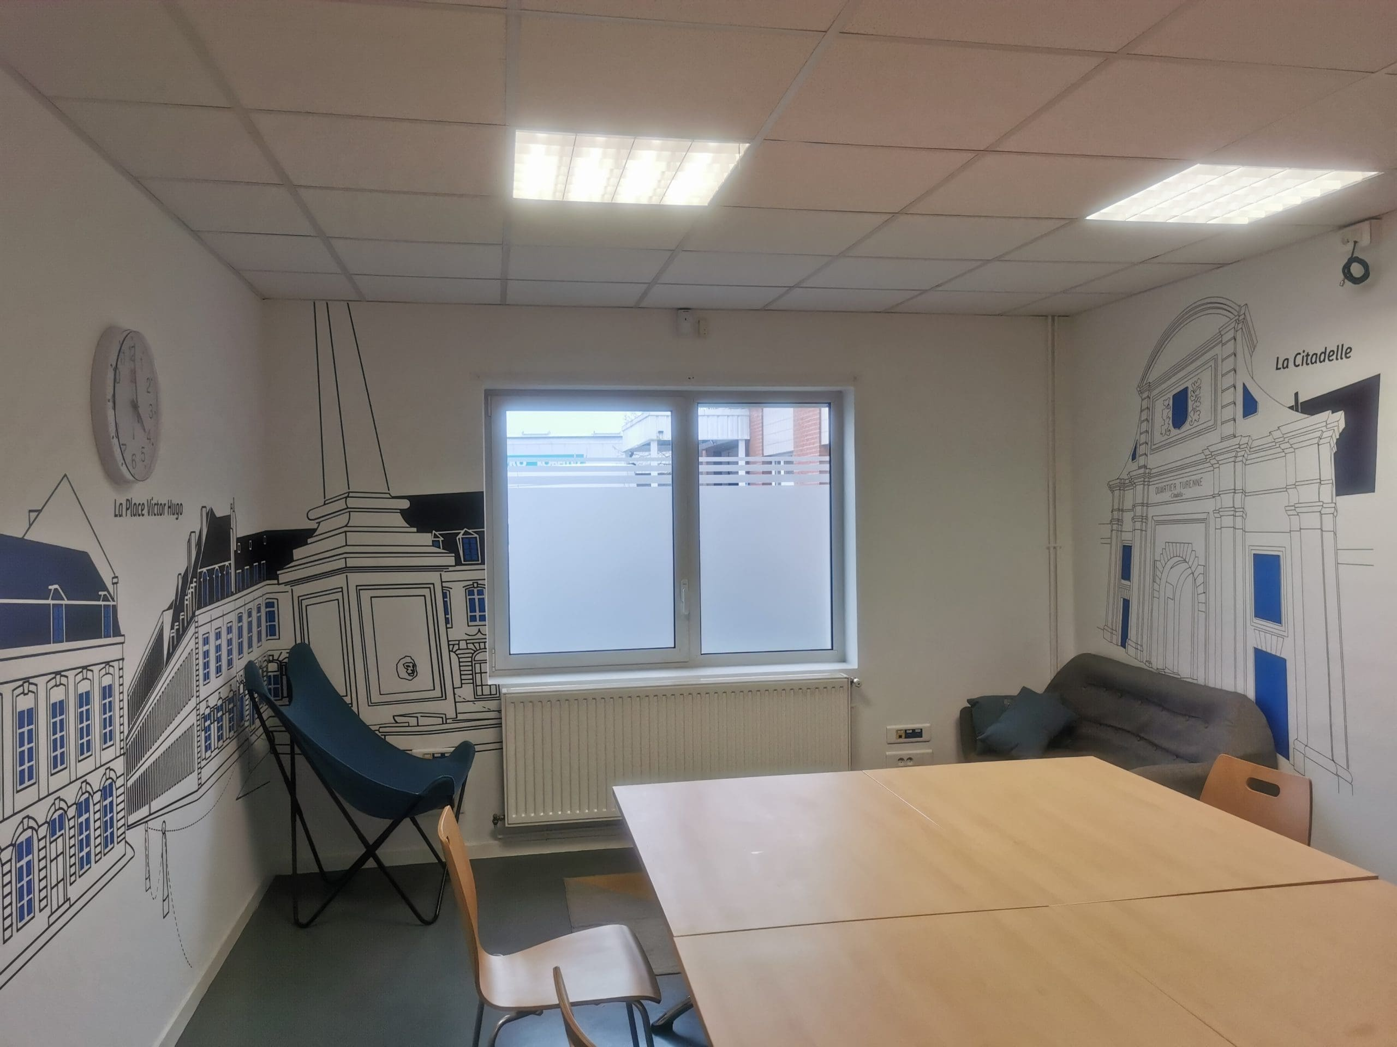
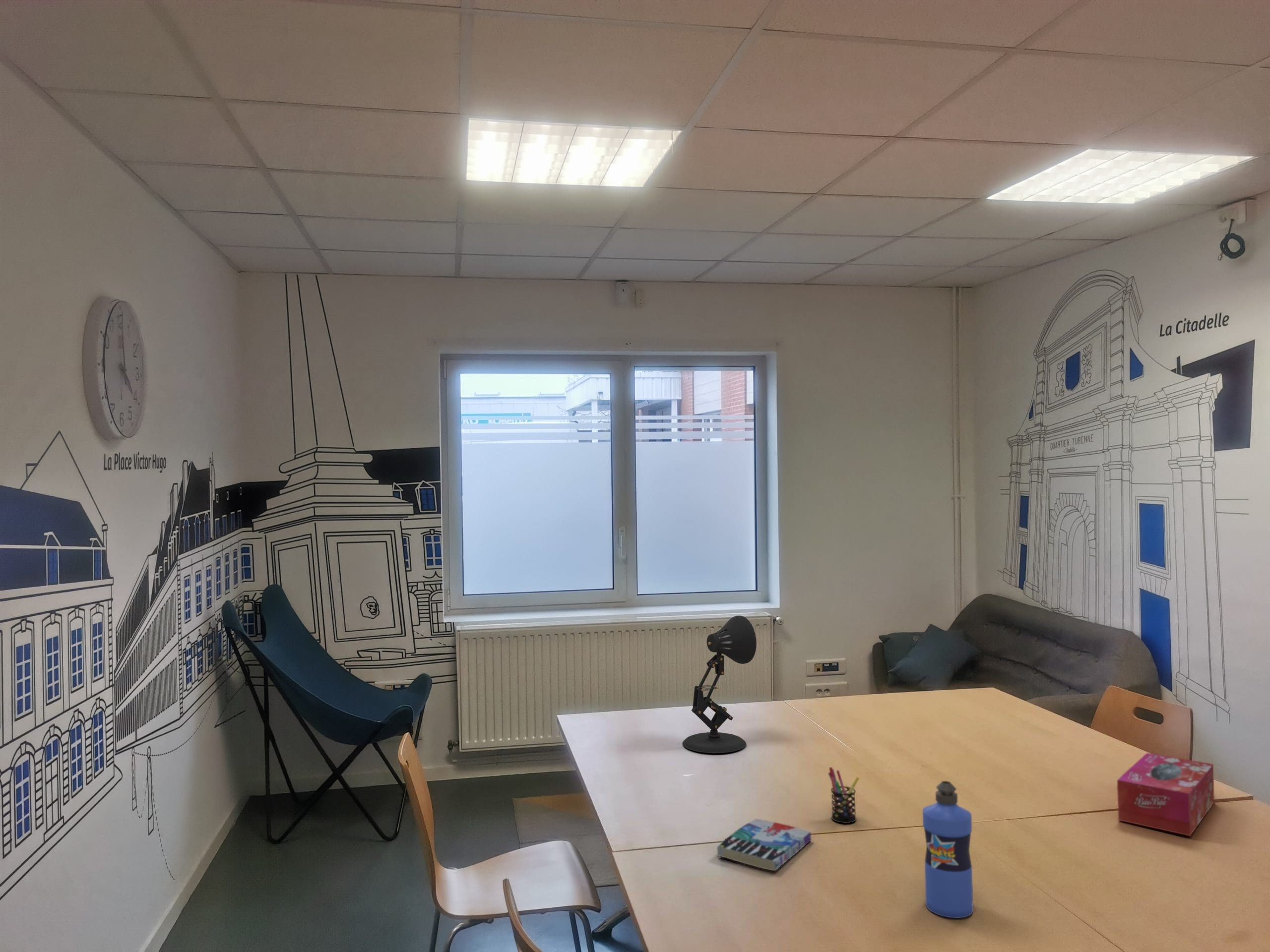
+ book [716,818,812,871]
+ tissue box [1117,752,1215,836]
+ water bottle [922,780,974,919]
+ pen holder [828,767,860,824]
+ desk lamp [682,615,757,754]
